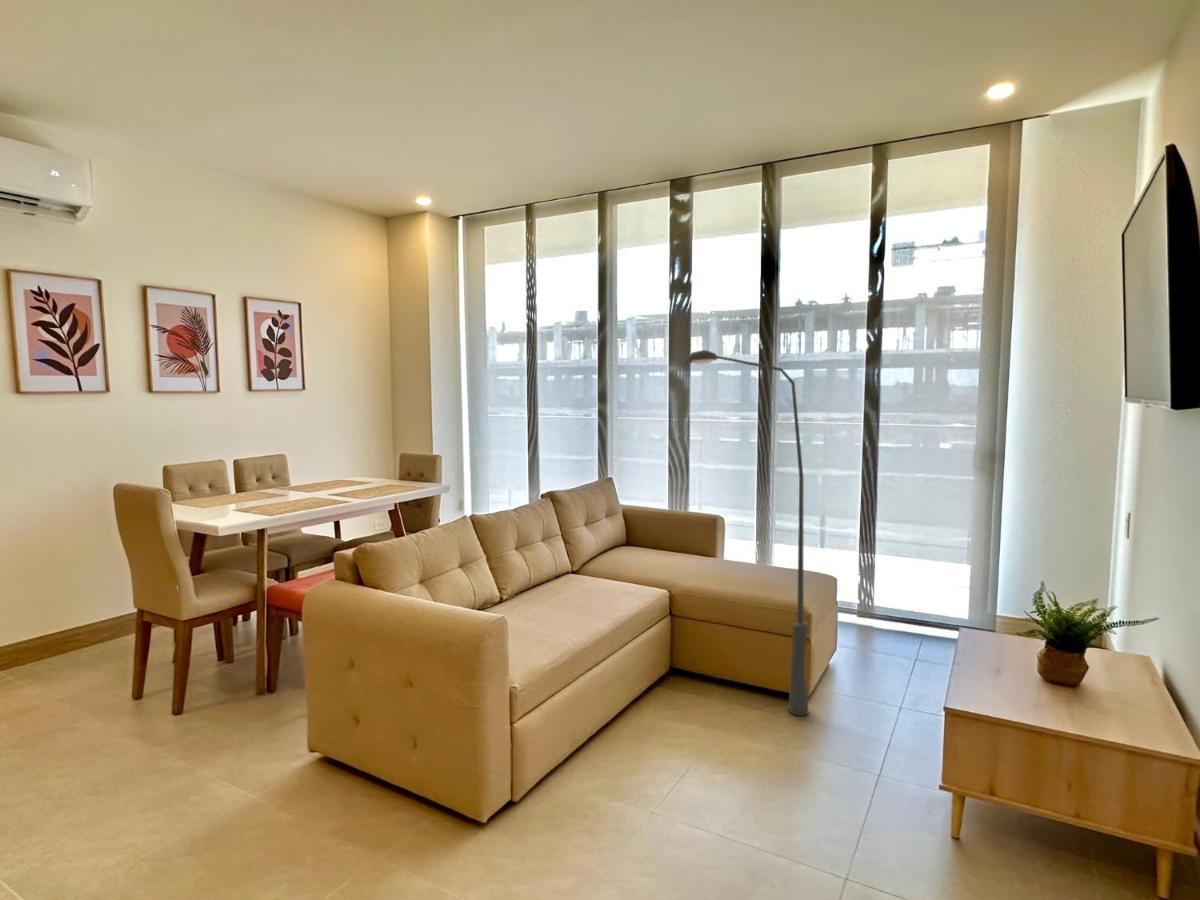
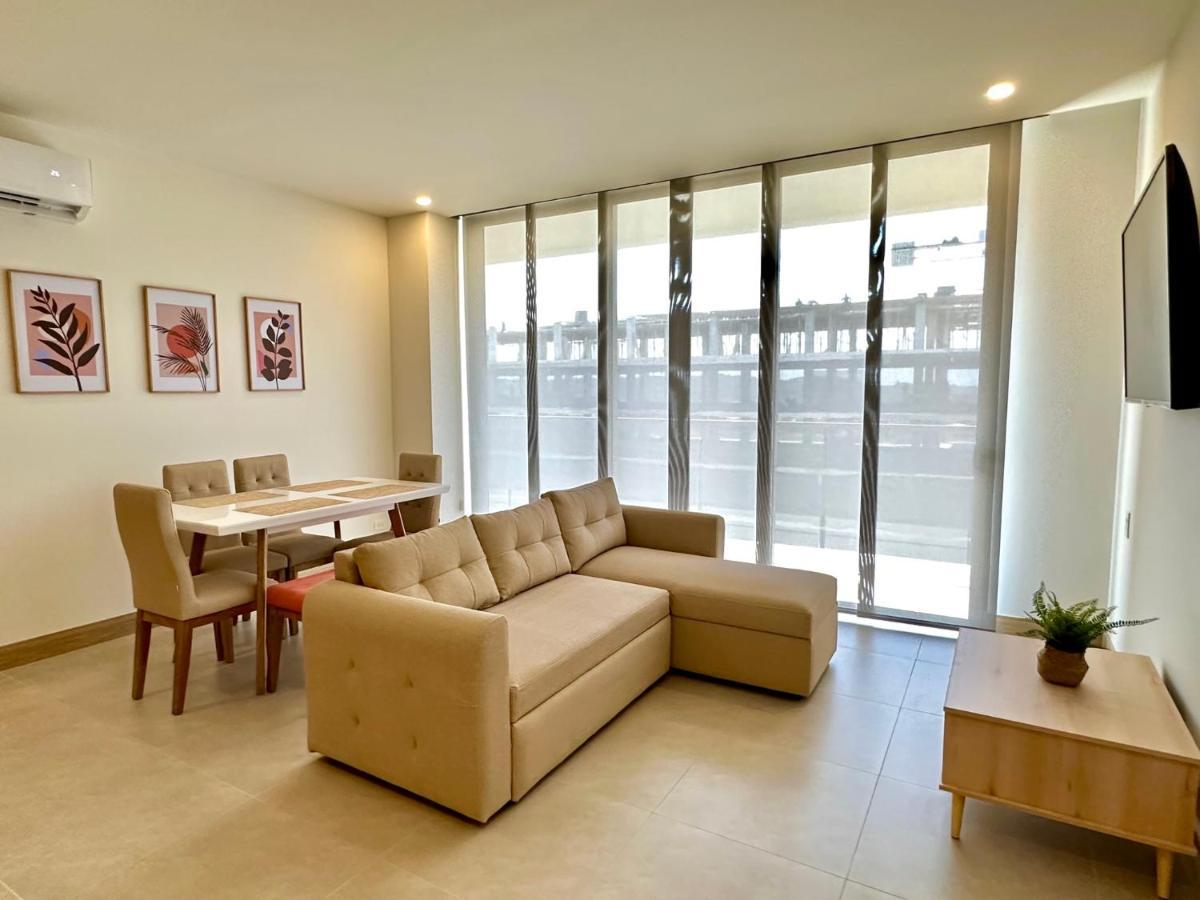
- floor lamp [684,349,810,717]
